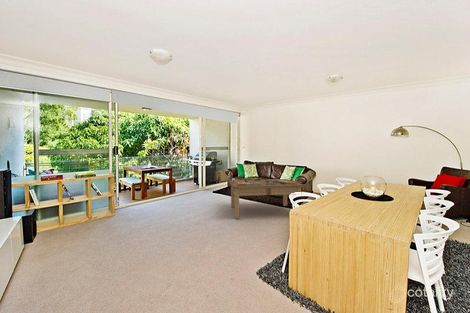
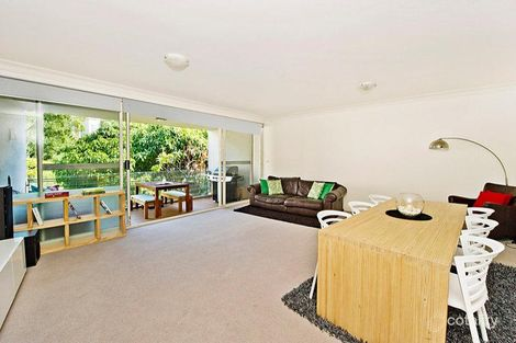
- coffee table [228,178,306,219]
